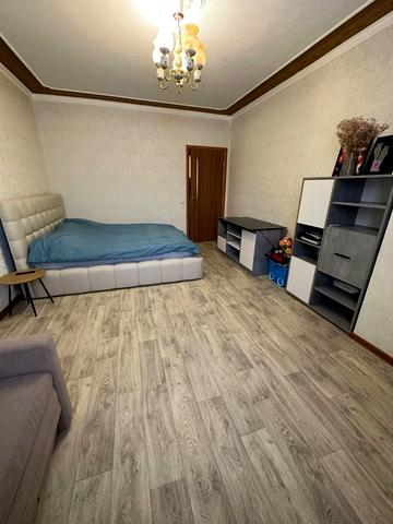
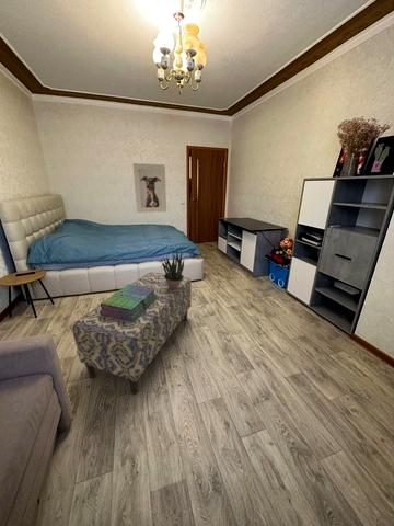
+ potted plant [161,249,185,290]
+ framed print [132,162,167,214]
+ stack of books [100,283,158,322]
+ bench [71,271,193,396]
